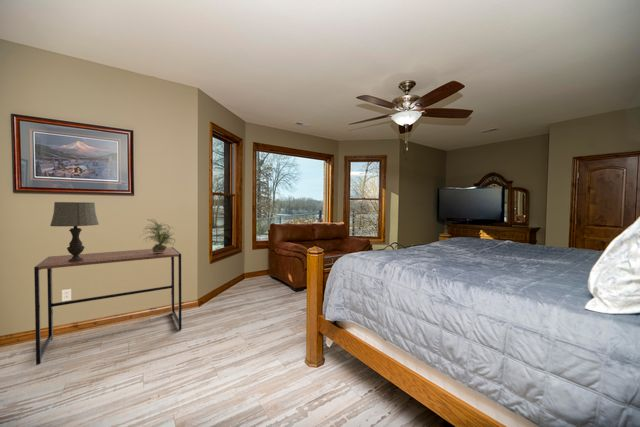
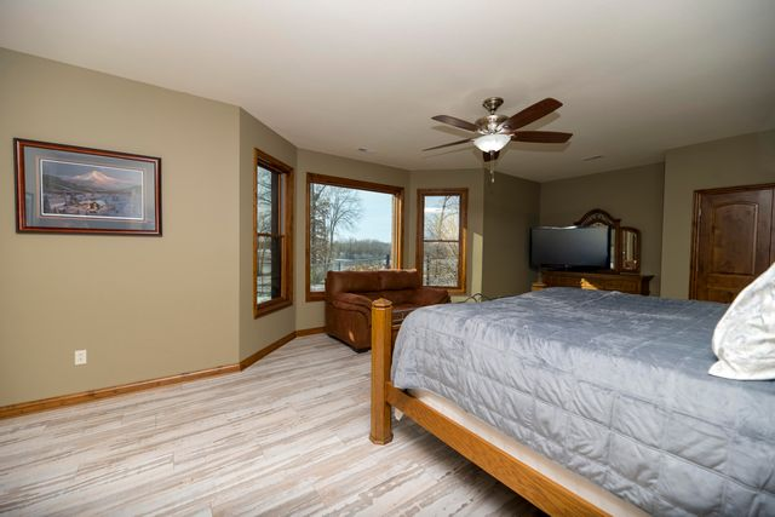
- potted plant [138,218,176,253]
- table lamp [49,201,100,262]
- desk [33,246,183,366]
